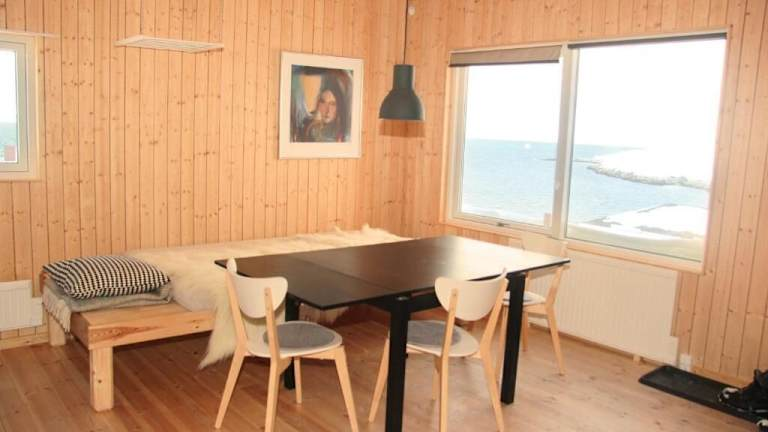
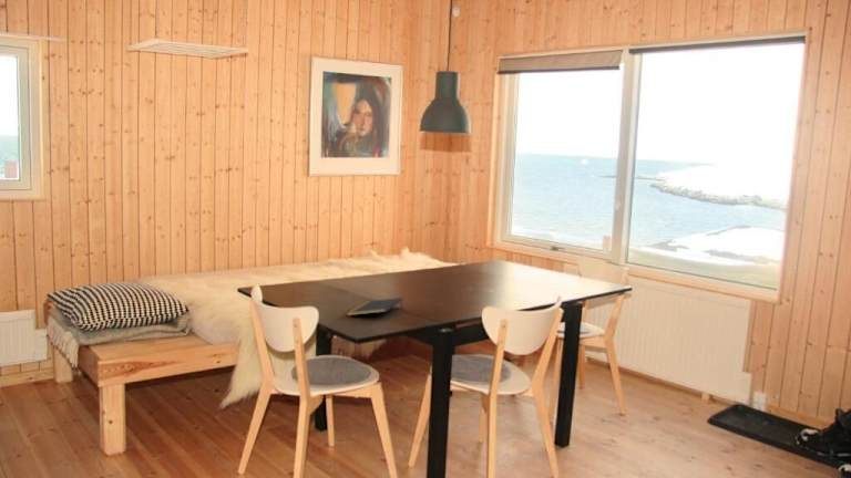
+ notepad [345,297,404,316]
